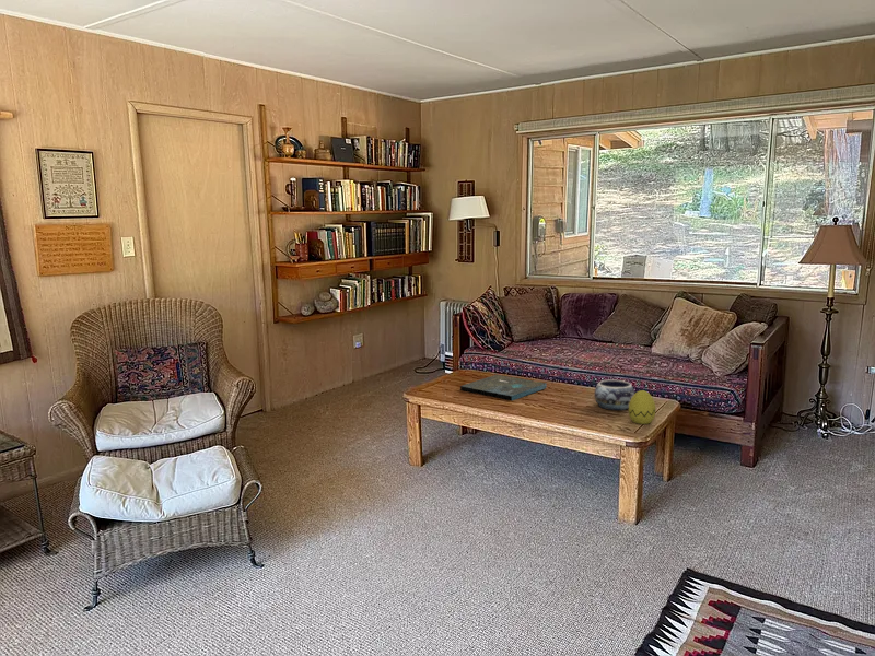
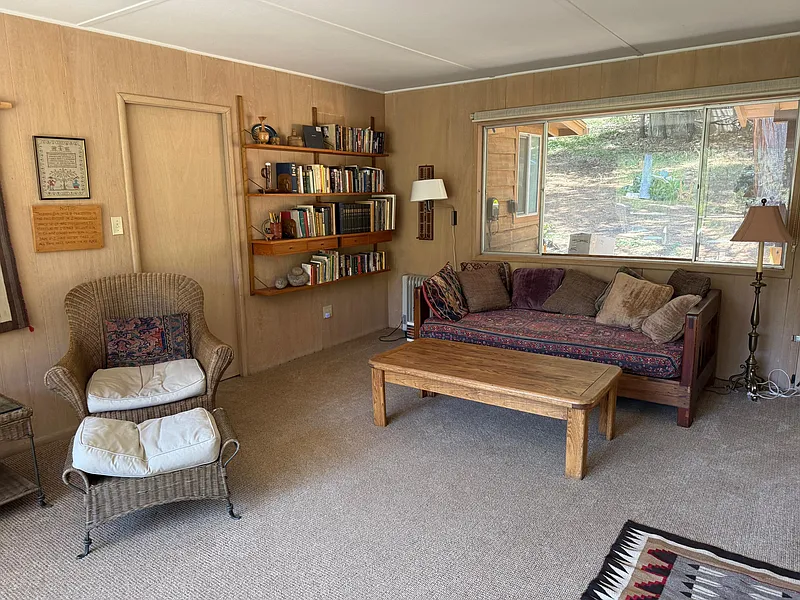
- decorative egg [627,389,657,425]
- board game [459,374,548,402]
- decorative bowl [593,379,635,411]
